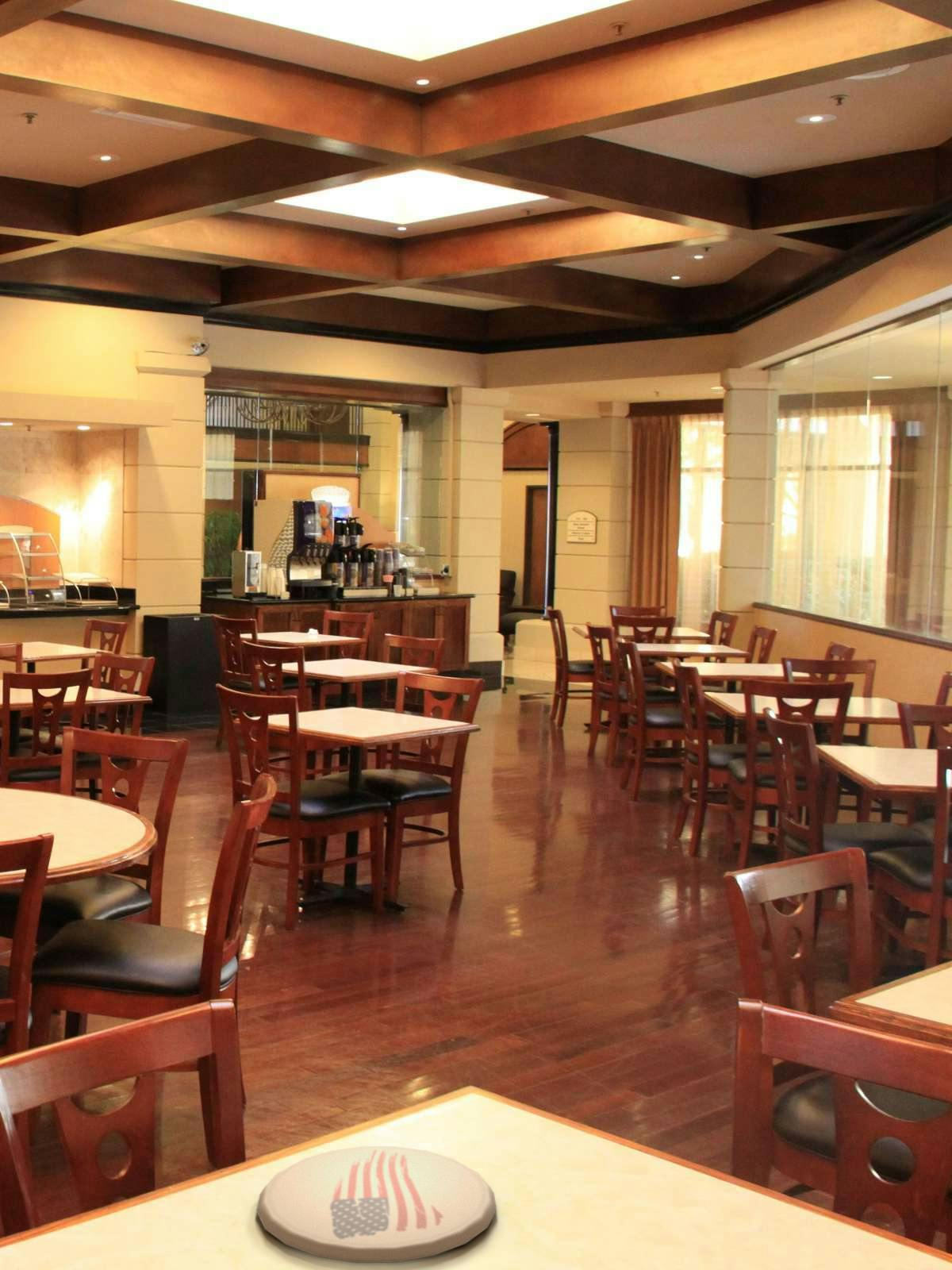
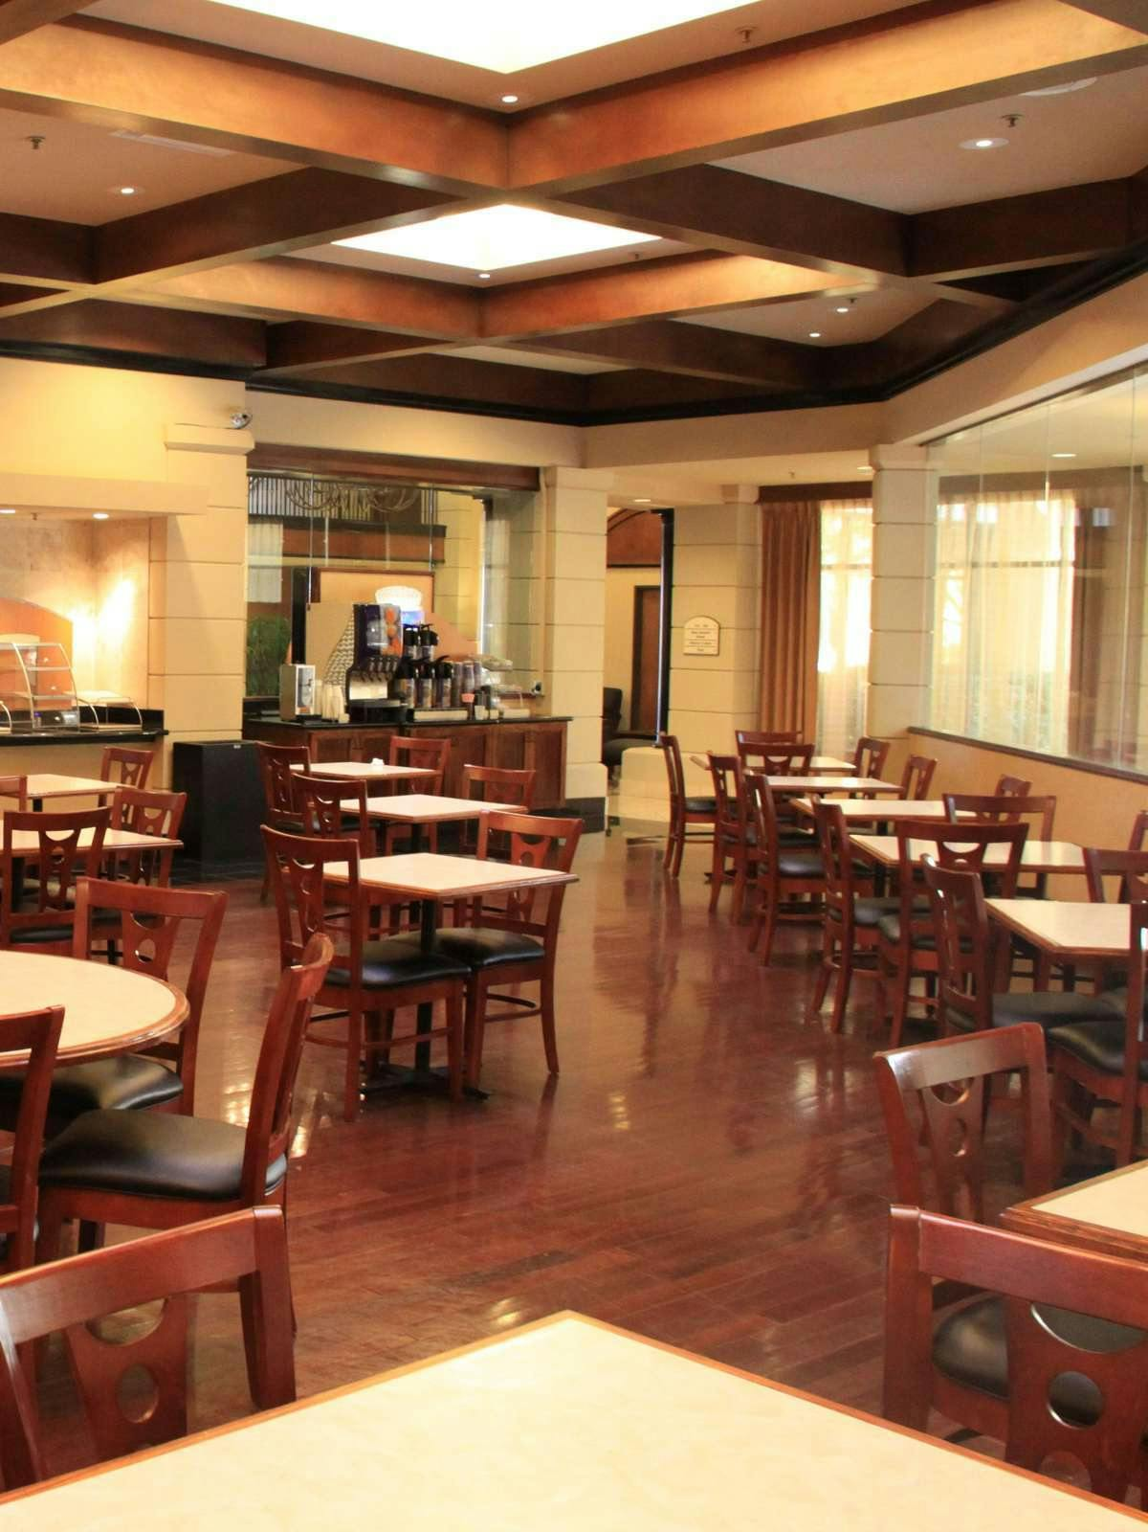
- plate [255,1145,497,1264]
